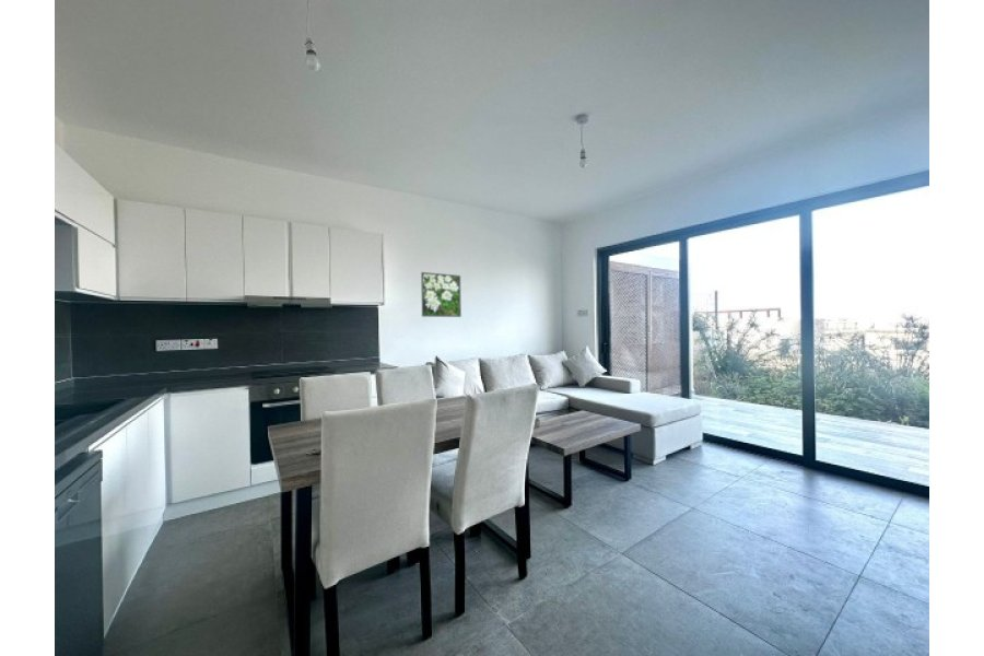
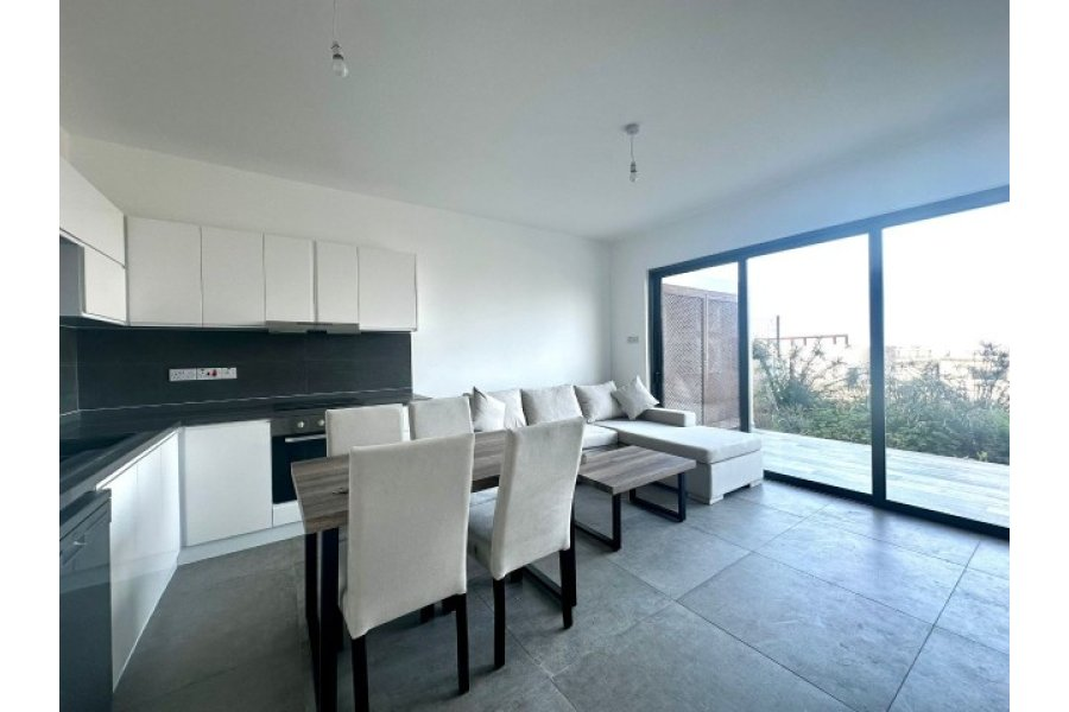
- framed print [420,271,462,318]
